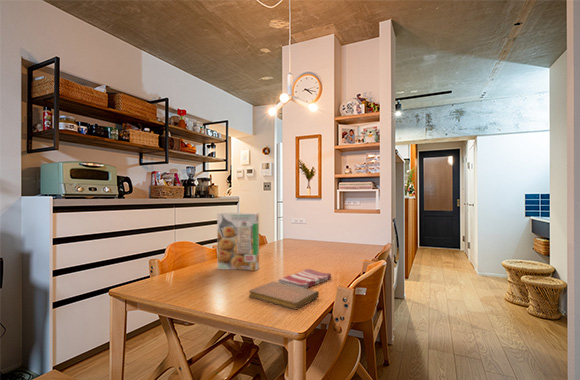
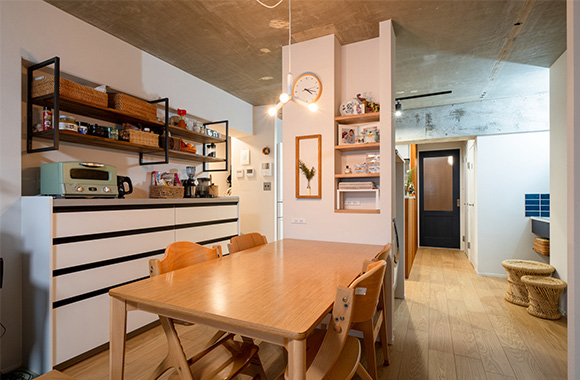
- dish towel [277,268,332,289]
- notebook [248,281,320,310]
- cereal box [216,212,260,272]
